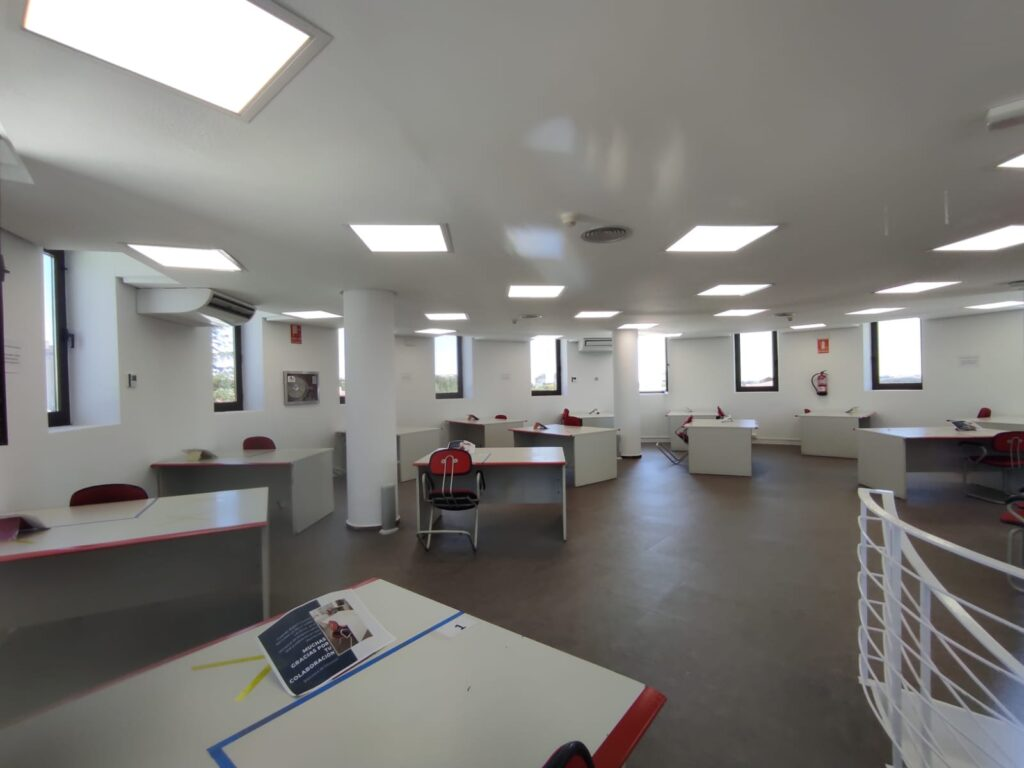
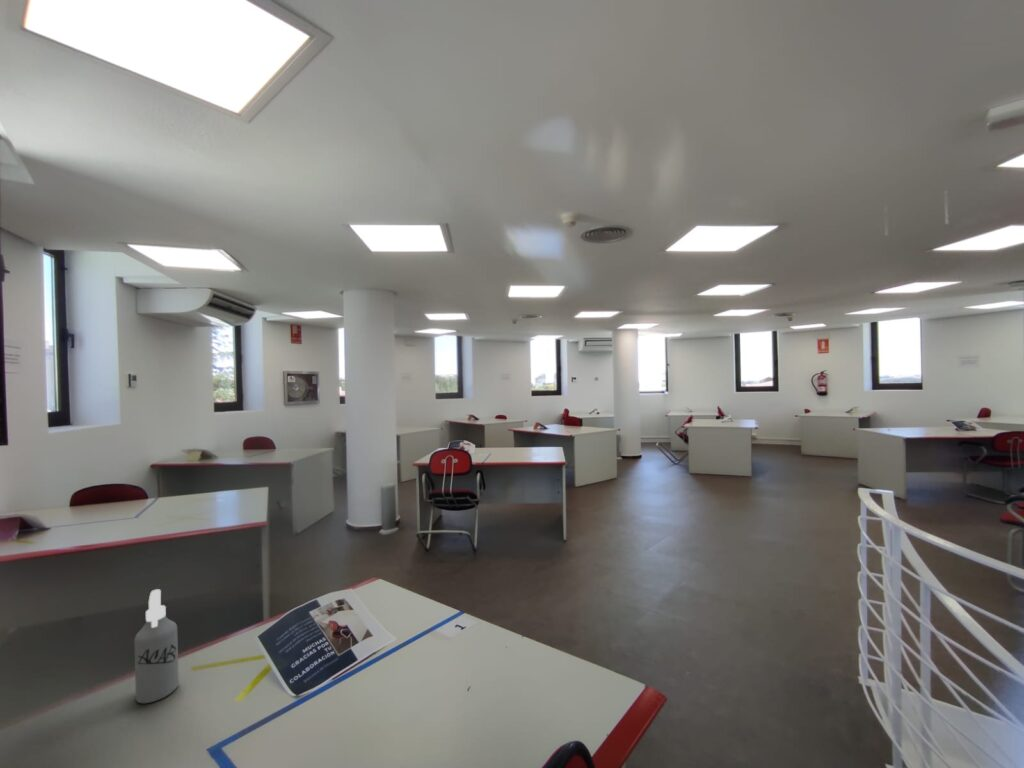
+ spray bottle [133,588,180,704]
